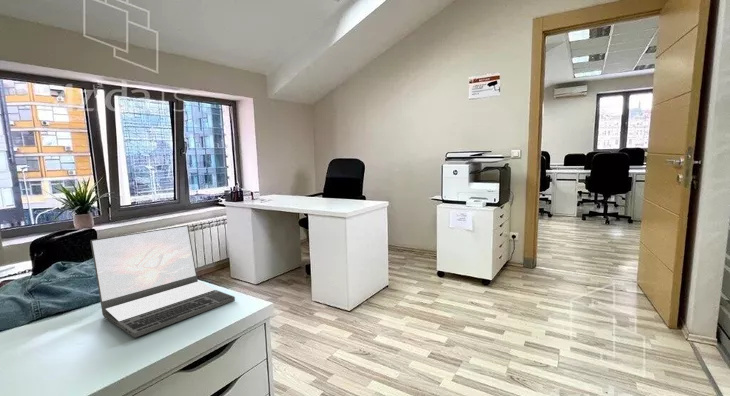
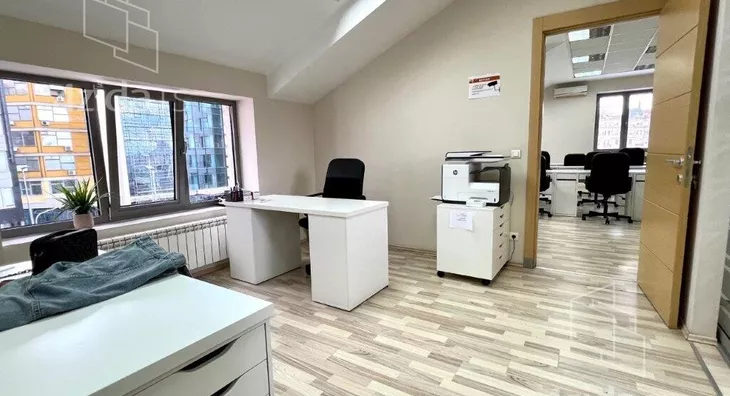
- laptop [89,224,236,339]
